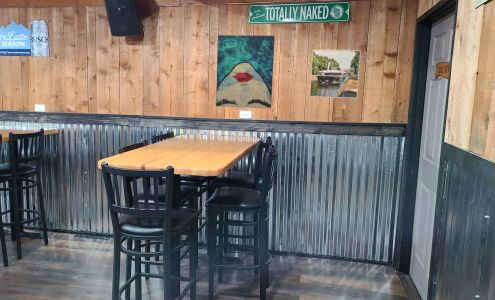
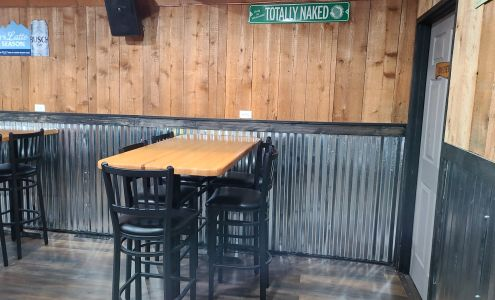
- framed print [309,49,362,99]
- wall art [215,34,276,109]
